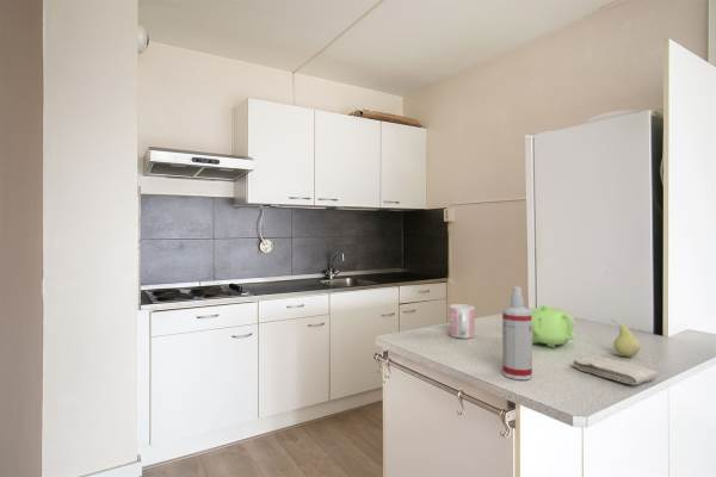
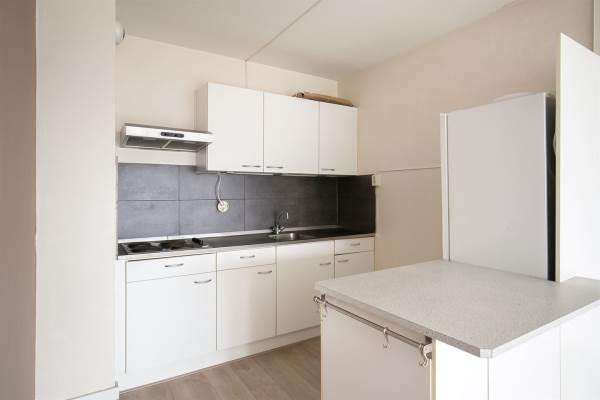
- teapot [529,304,576,348]
- fruit [611,318,641,358]
- washcloth [570,354,659,386]
- mug [448,303,476,340]
- spray bottle [501,285,533,380]
